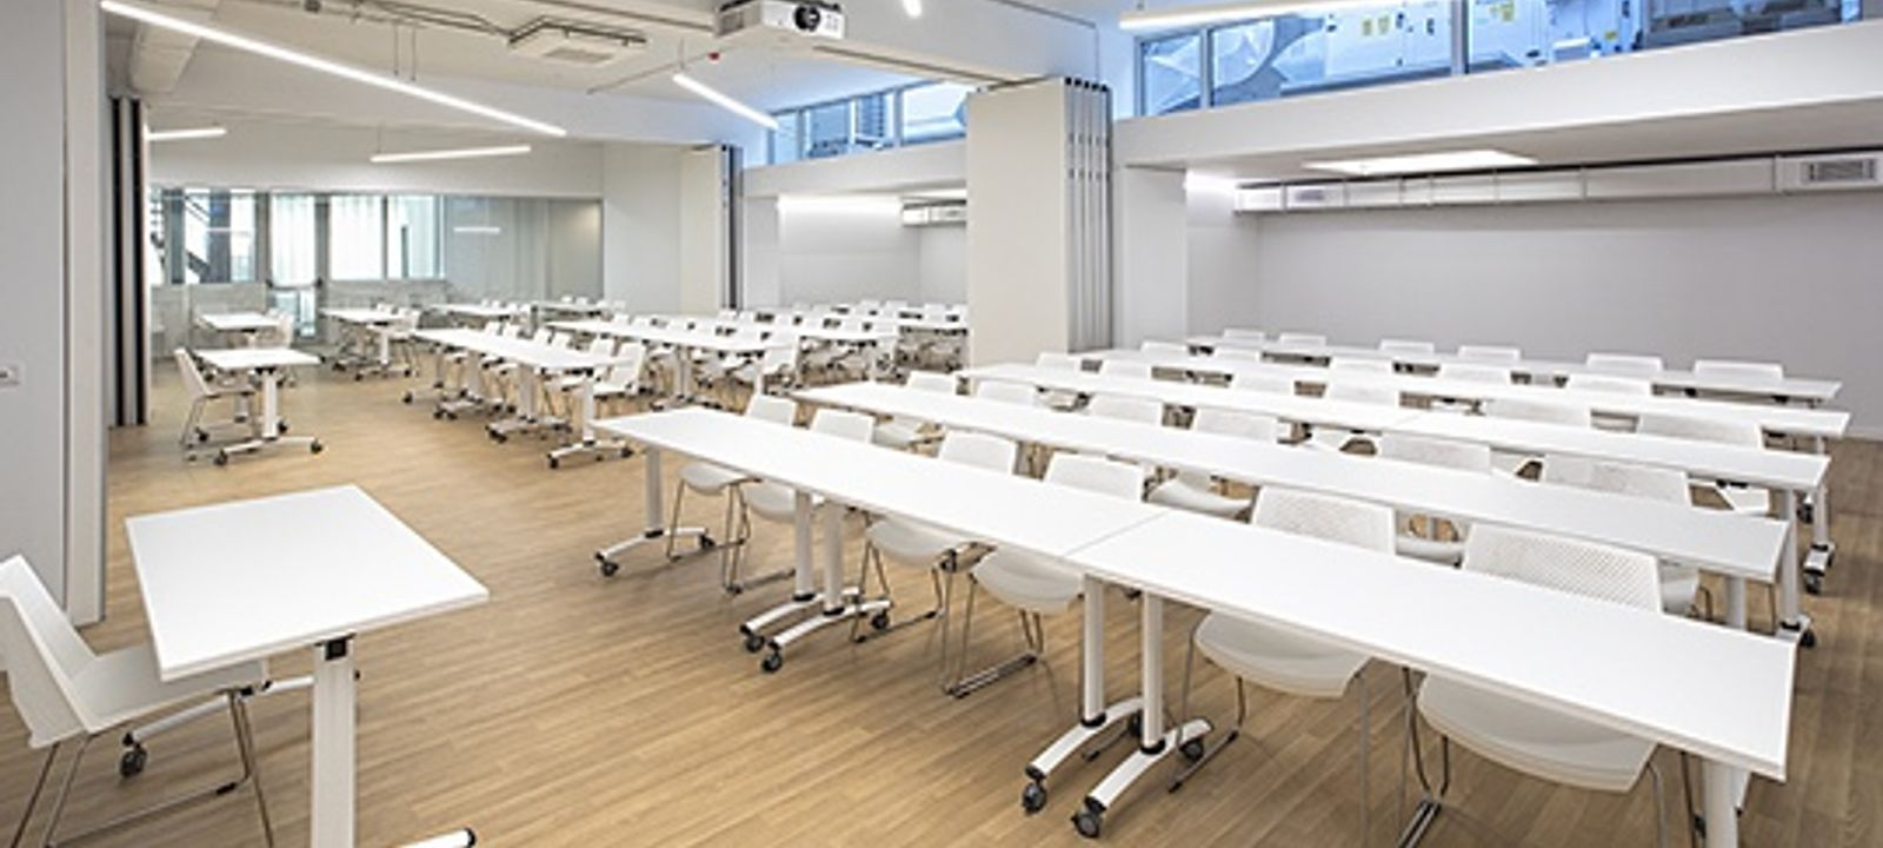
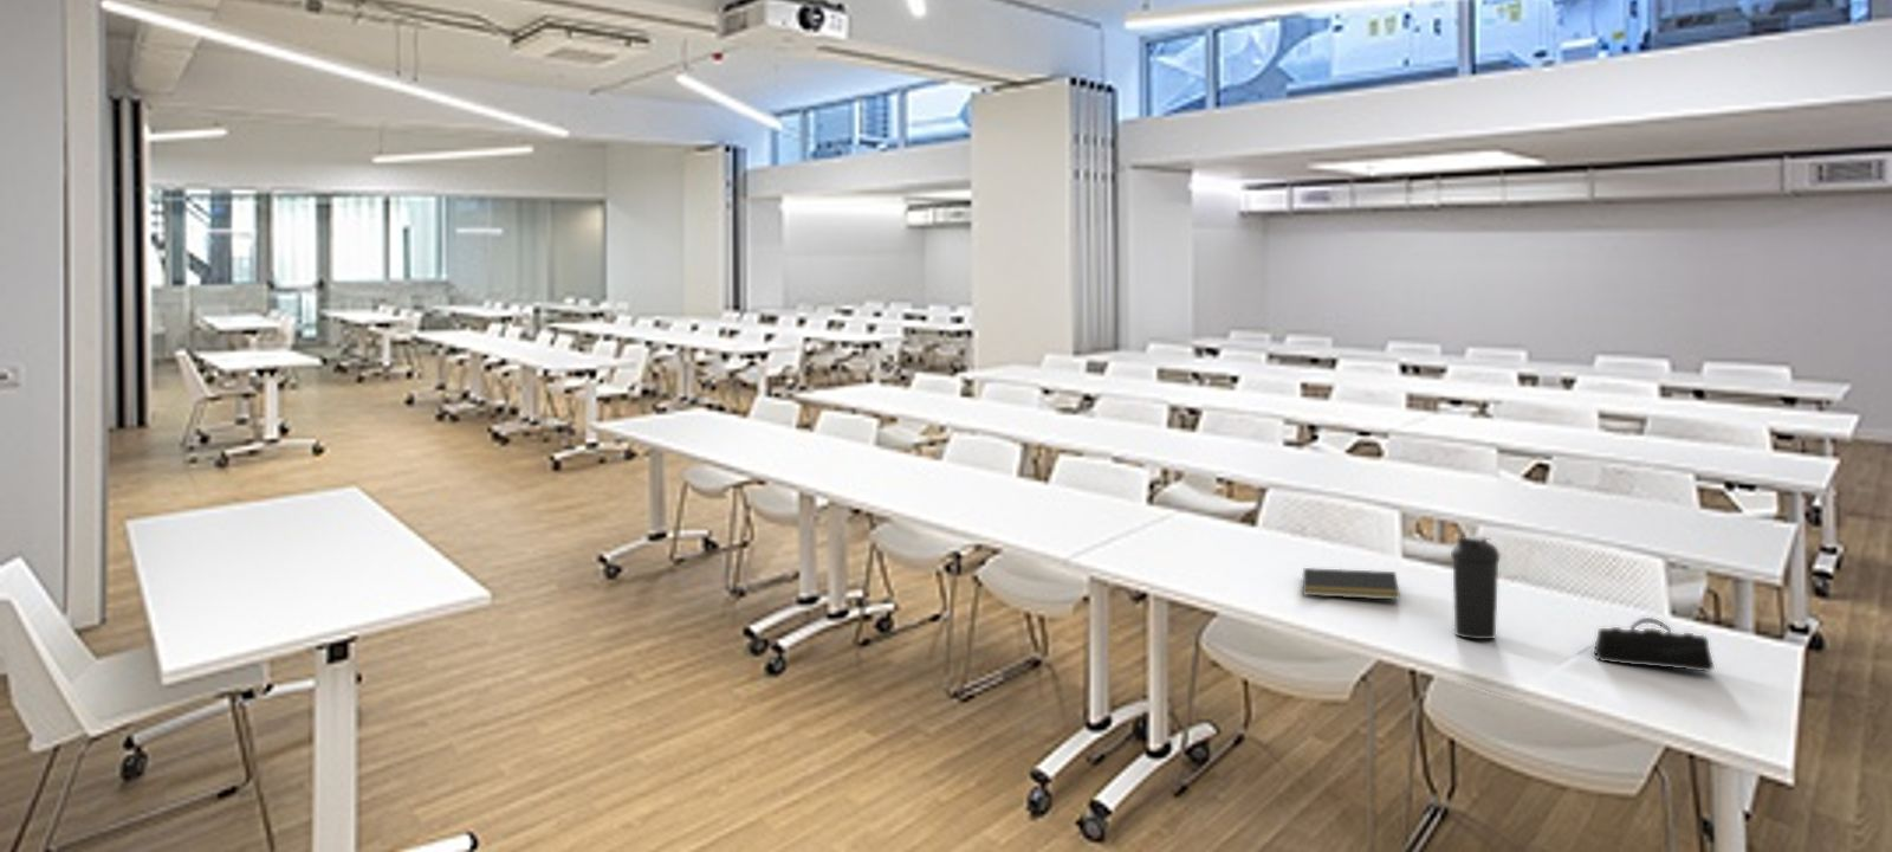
+ pencil case [1593,617,1716,673]
+ notepad [1301,567,1401,601]
+ water bottle [1449,535,1501,640]
